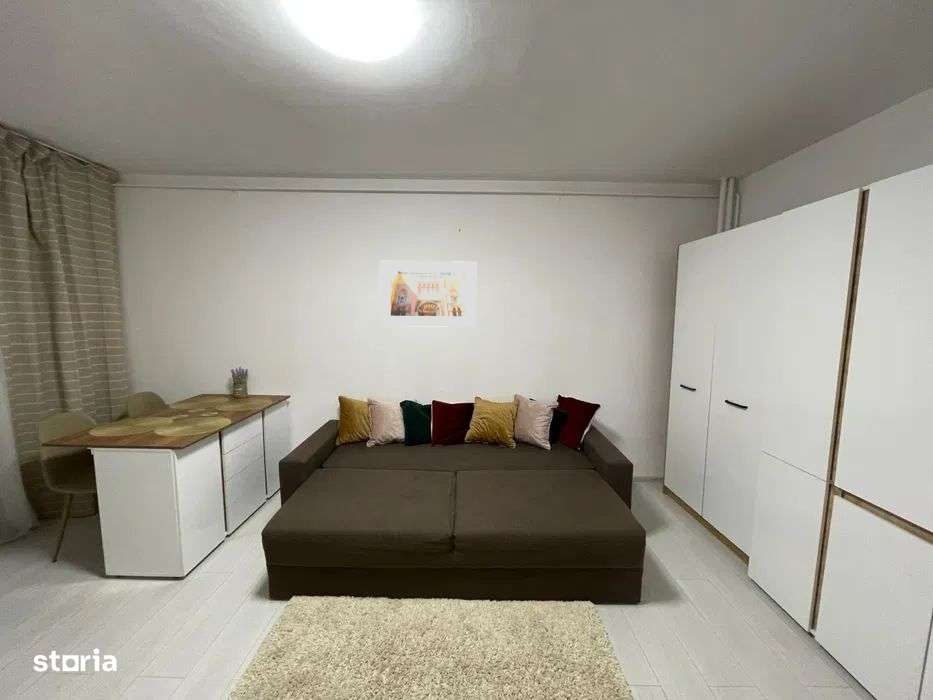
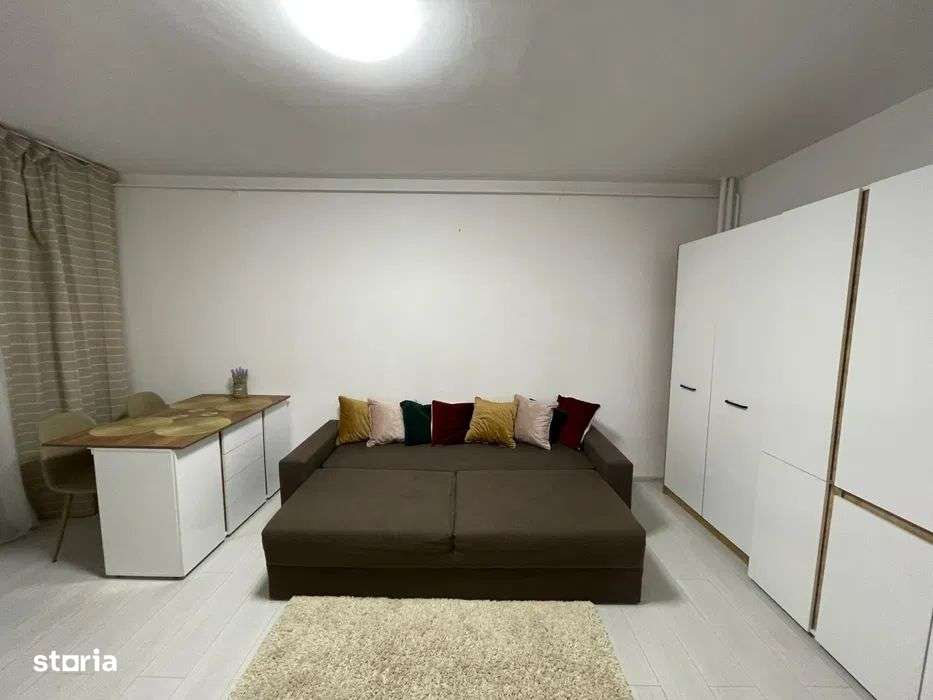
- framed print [379,260,477,328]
